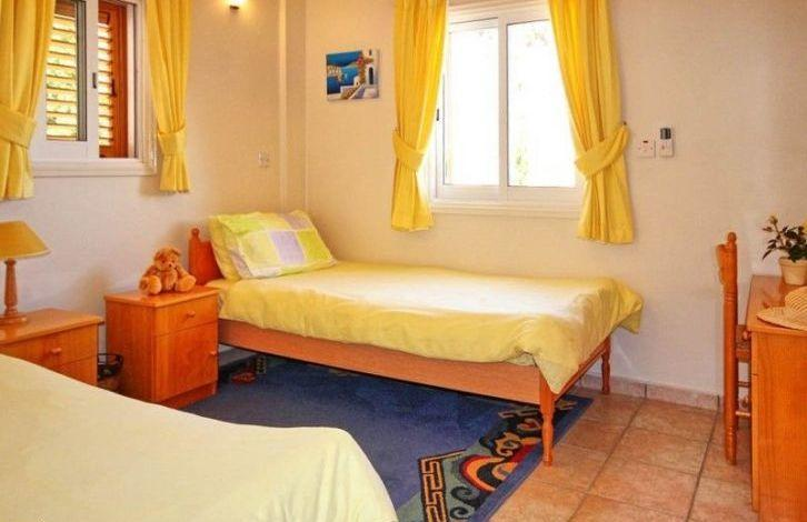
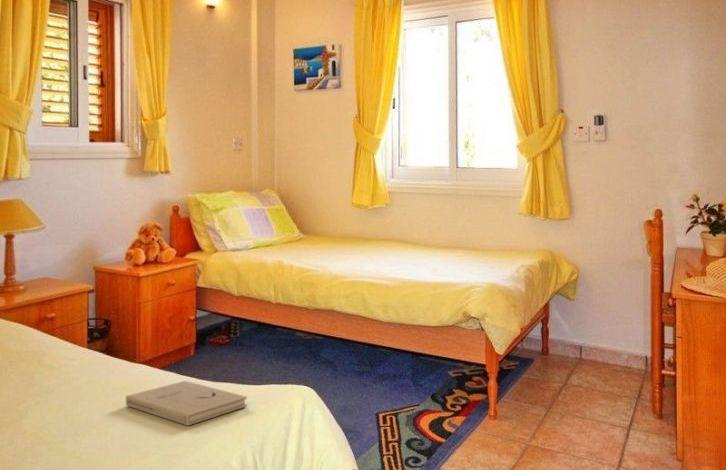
+ book [125,380,248,427]
